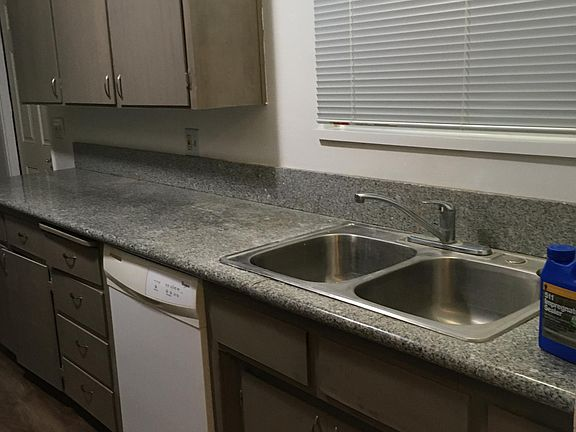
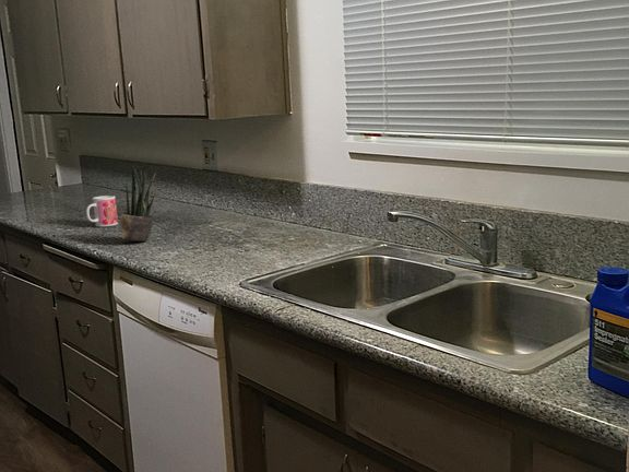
+ potted plant [120,164,157,243]
+ mug [85,194,119,227]
